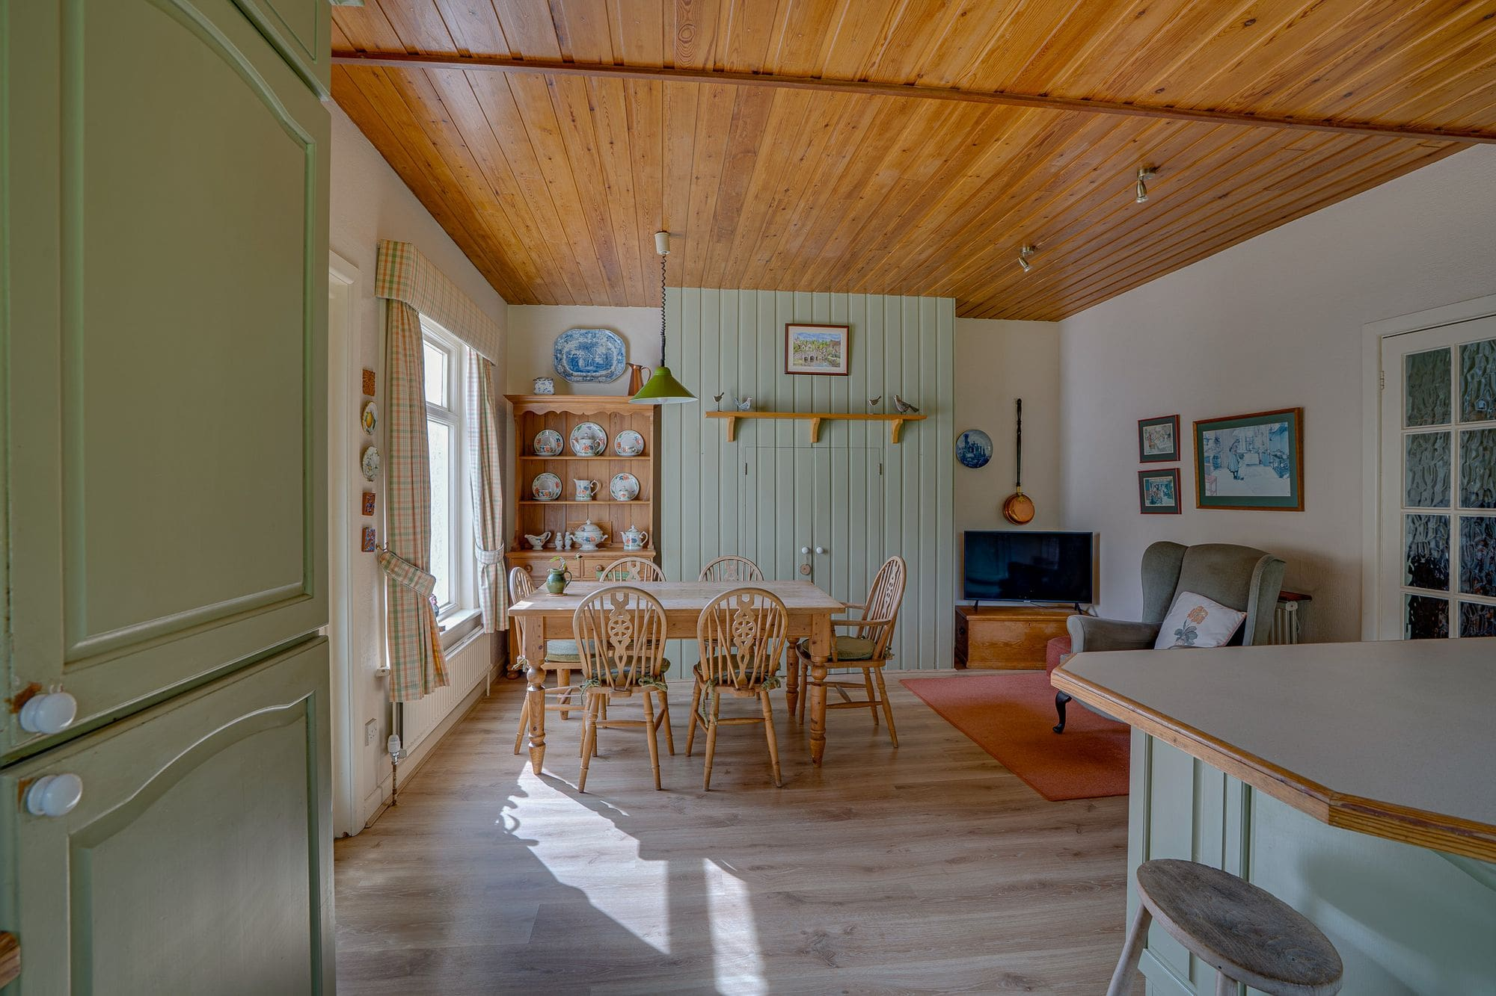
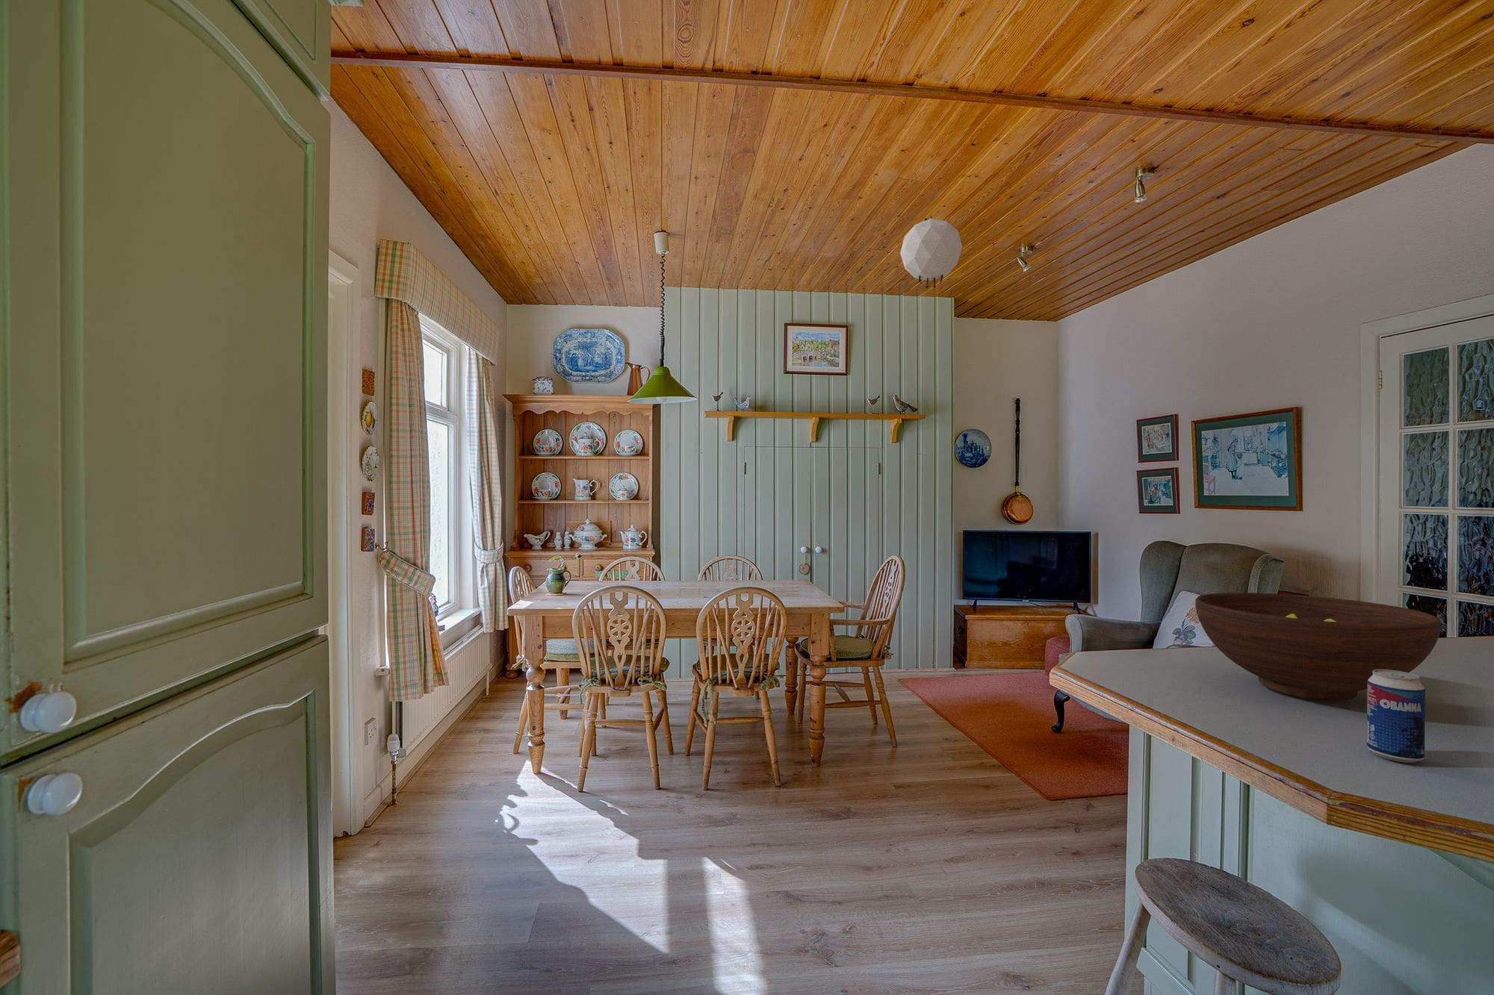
+ fruit bowl [1194,592,1442,701]
+ beverage can [1366,670,1426,764]
+ pendant light [900,215,963,289]
